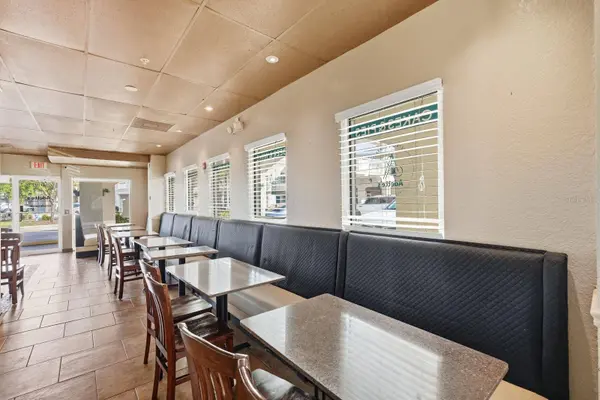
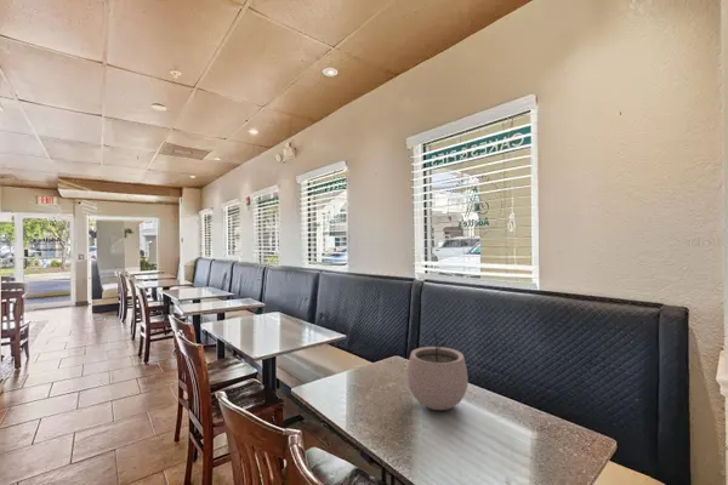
+ plant pot [406,331,470,411]
